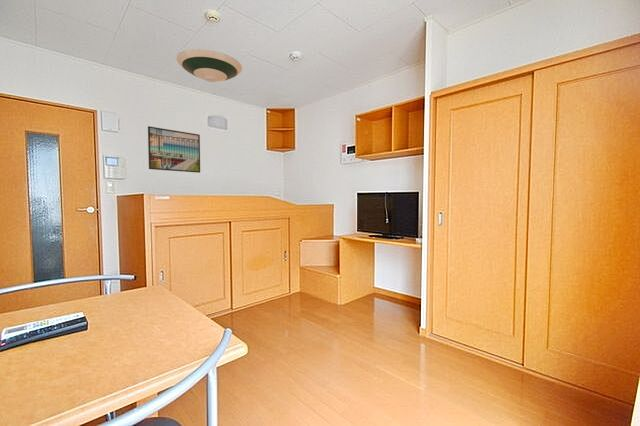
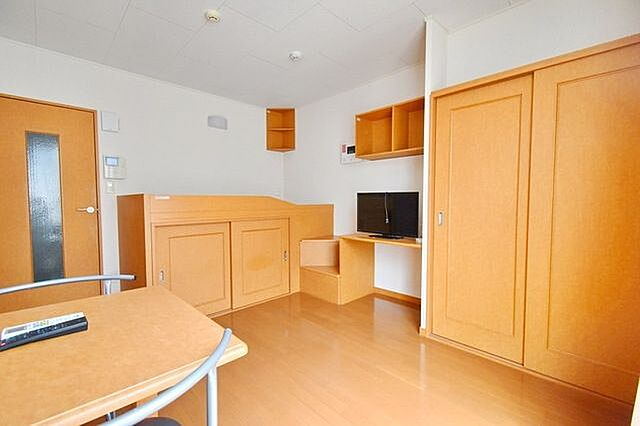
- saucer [176,48,243,83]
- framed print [147,125,201,174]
